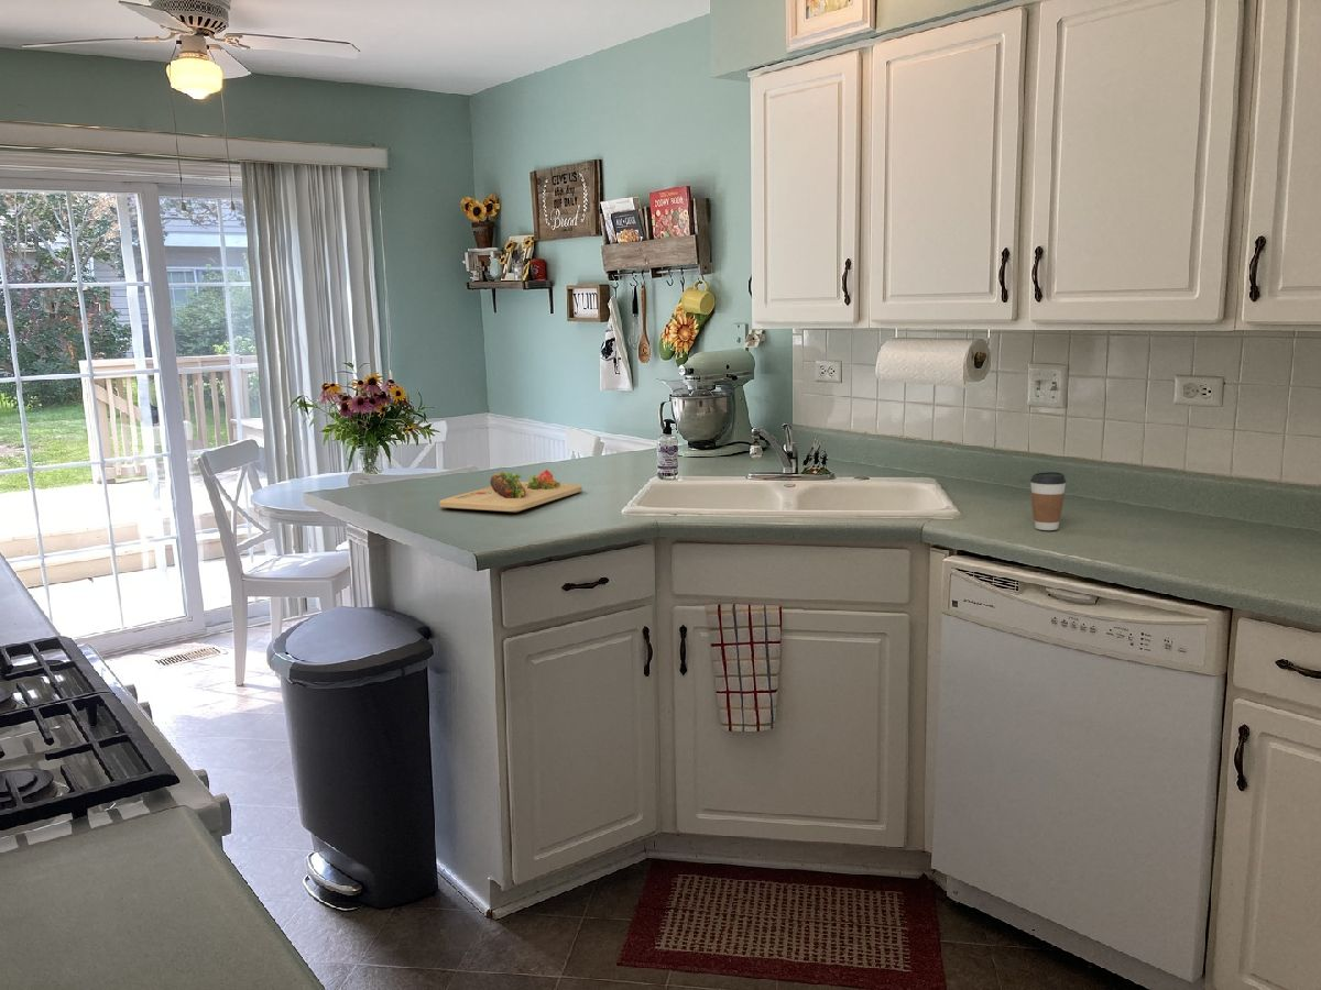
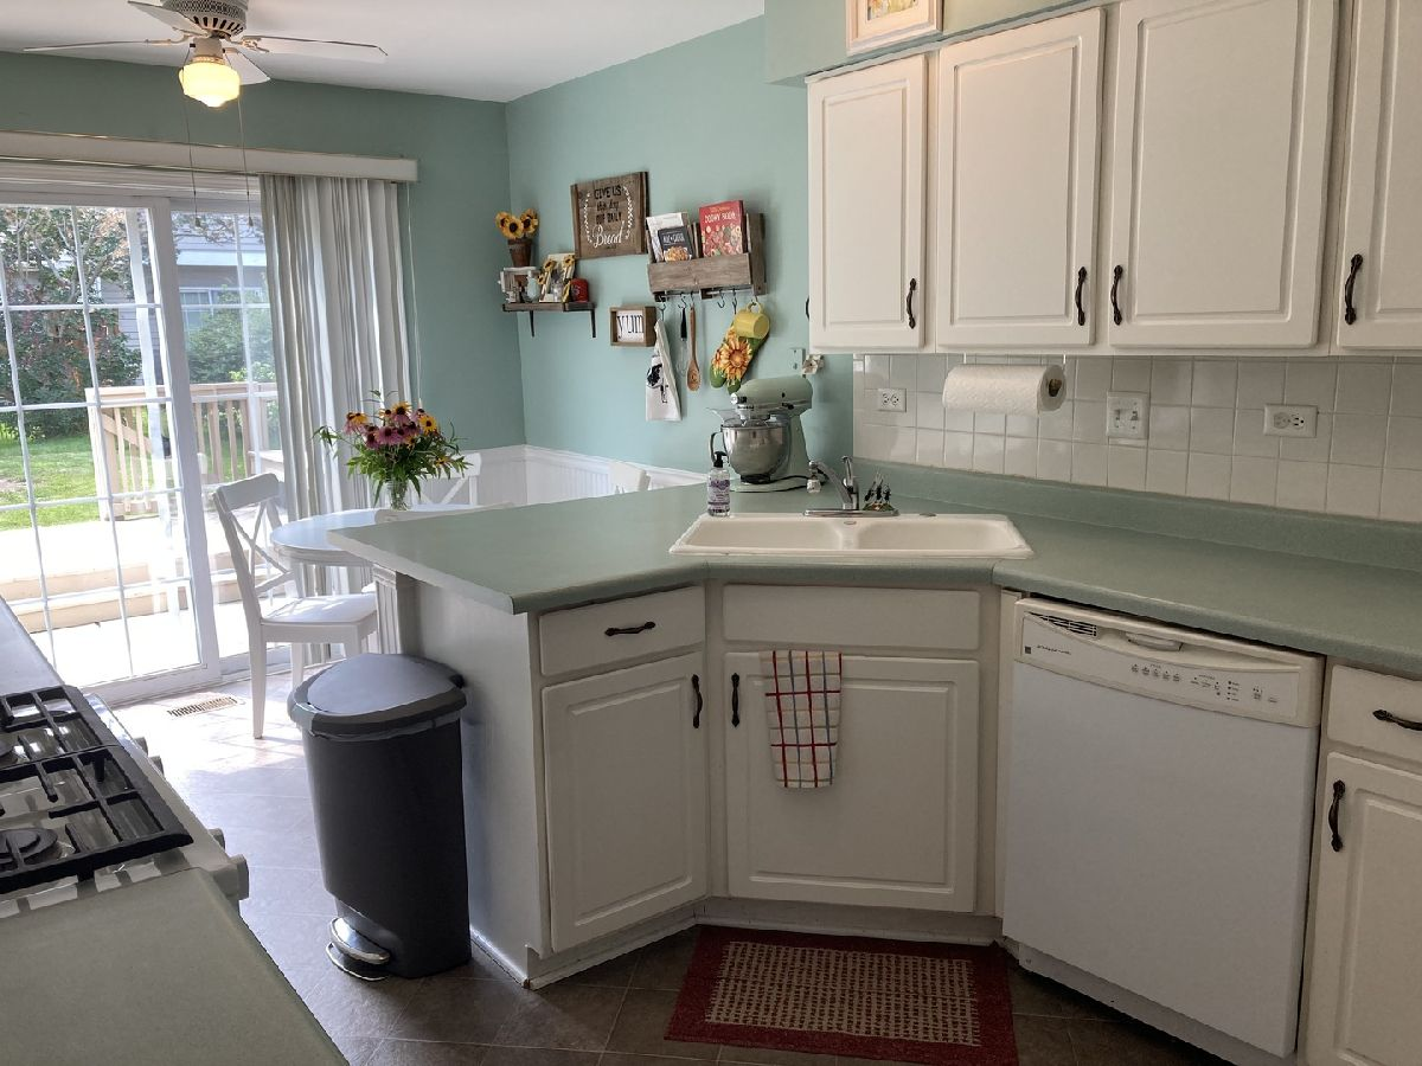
- cutting board [438,469,583,514]
- coffee cup [1029,471,1067,531]
